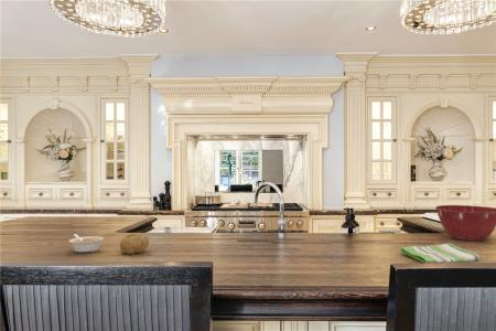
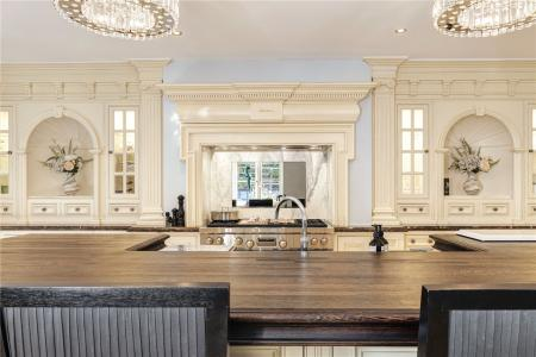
- mixing bowl [434,204,496,242]
- legume [68,233,105,254]
- dish towel [399,242,481,265]
- fruit [119,232,150,255]
